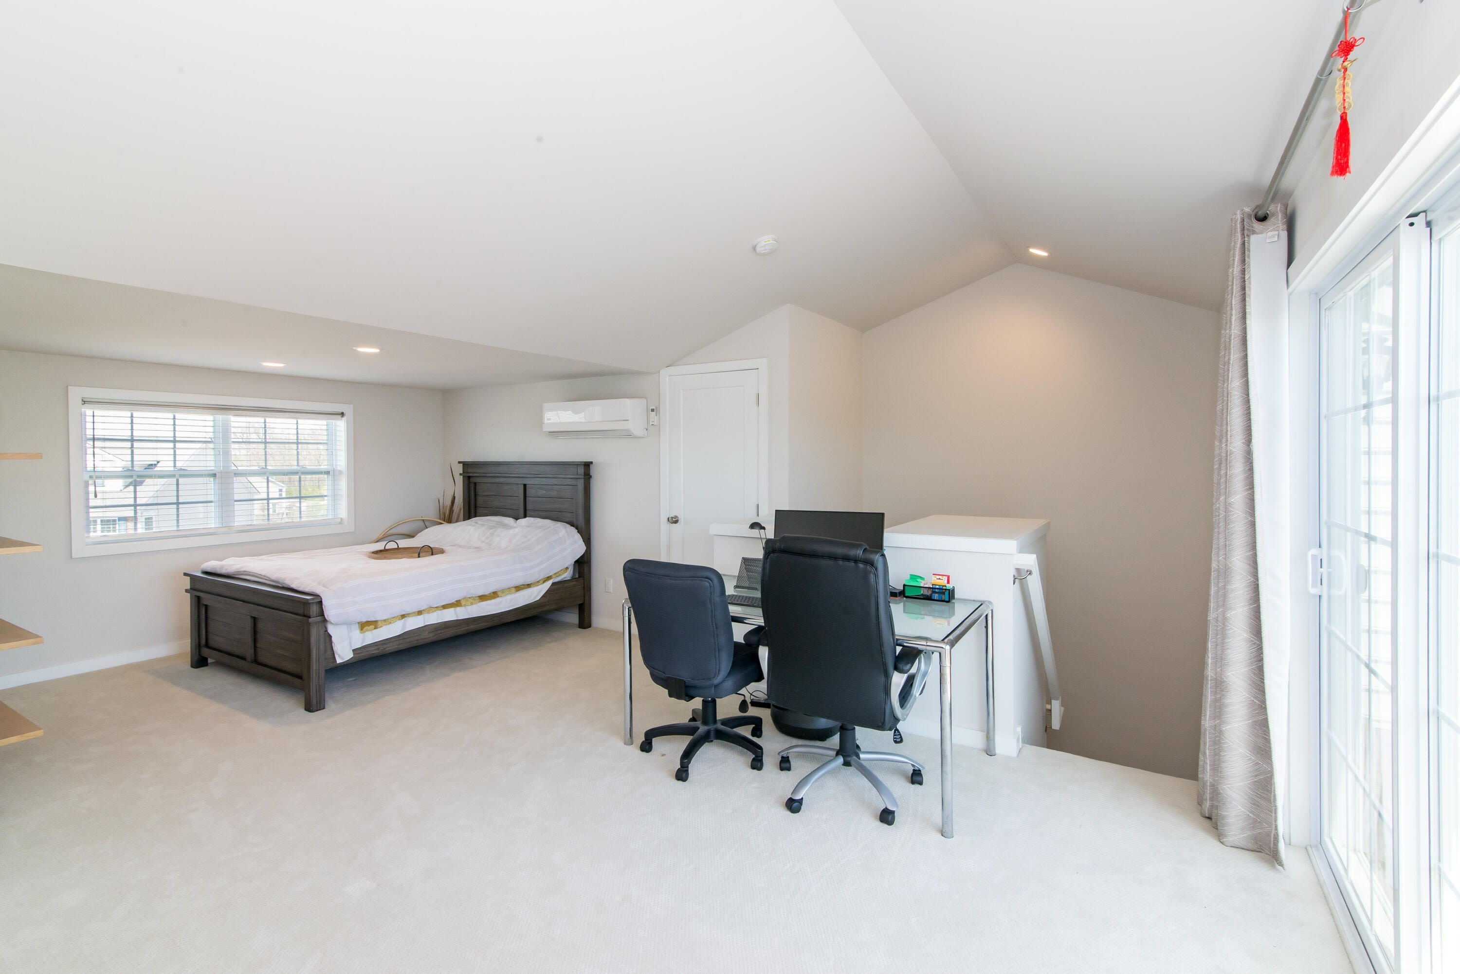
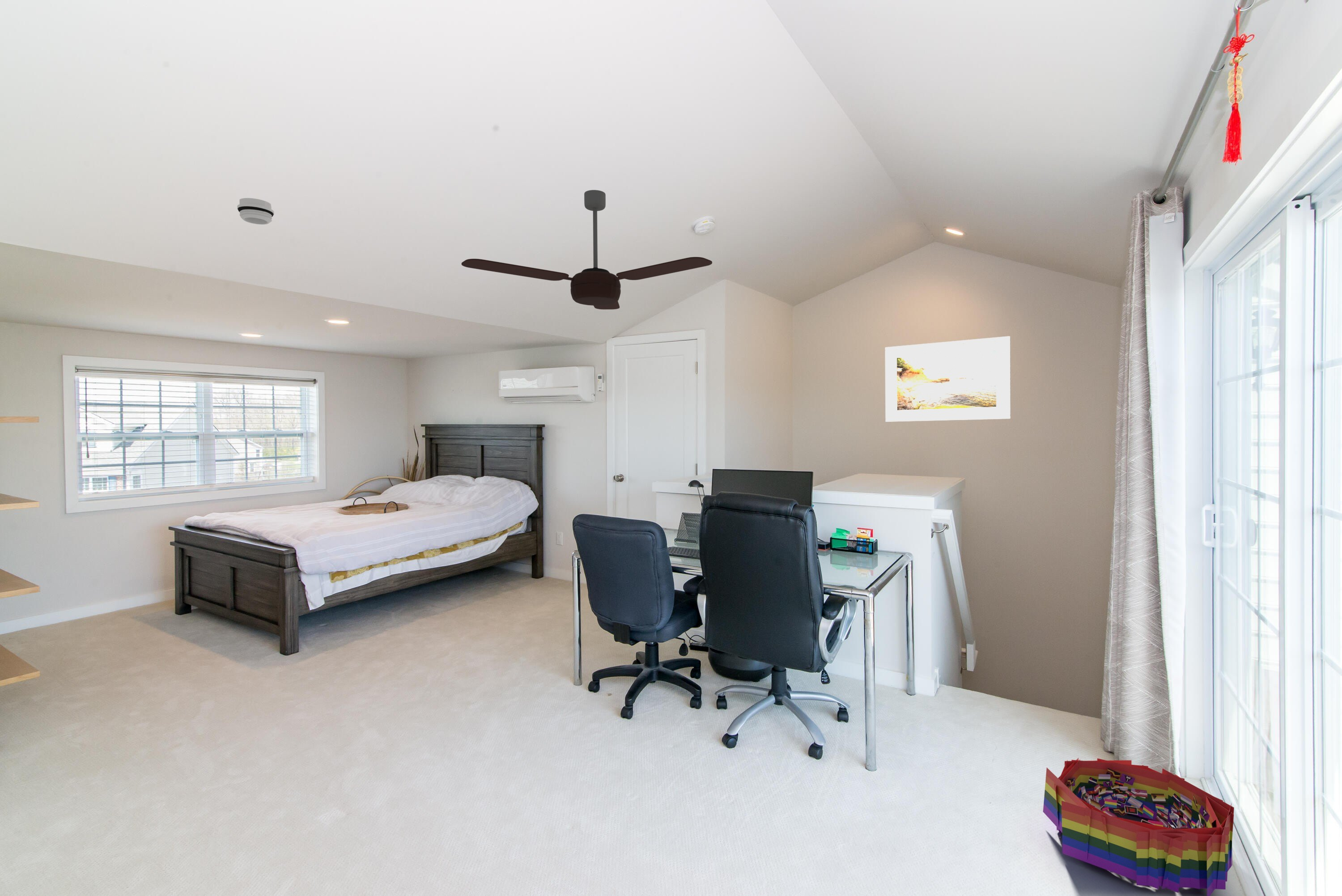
+ smoke detector [237,198,275,225]
+ storage bin [1043,757,1235,896]
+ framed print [885,336,1011,422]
+ ceiling fan [461,190,713,310]
